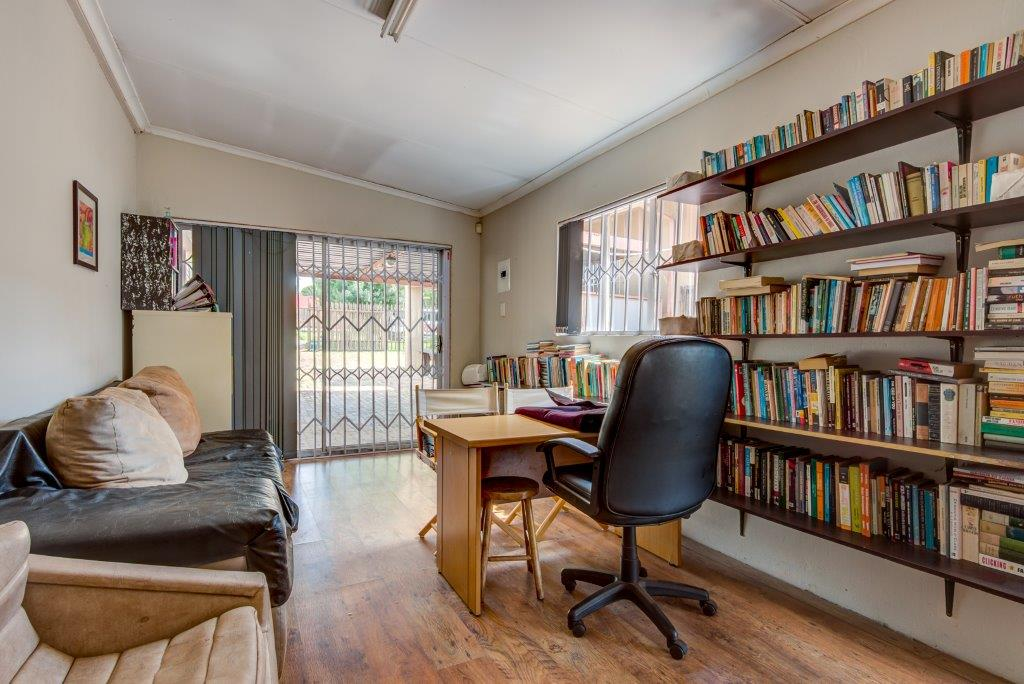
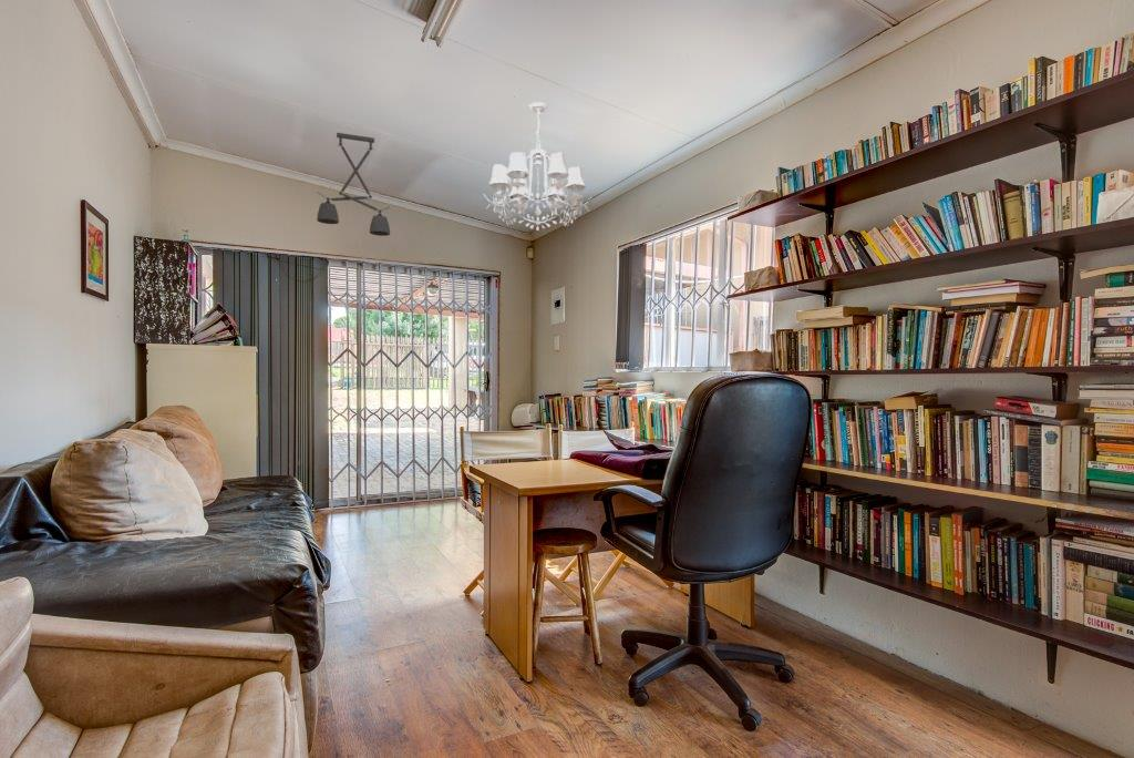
+ ceiling light fixture [316,132,391,237]
+ chandelier [483,101,594,232]
